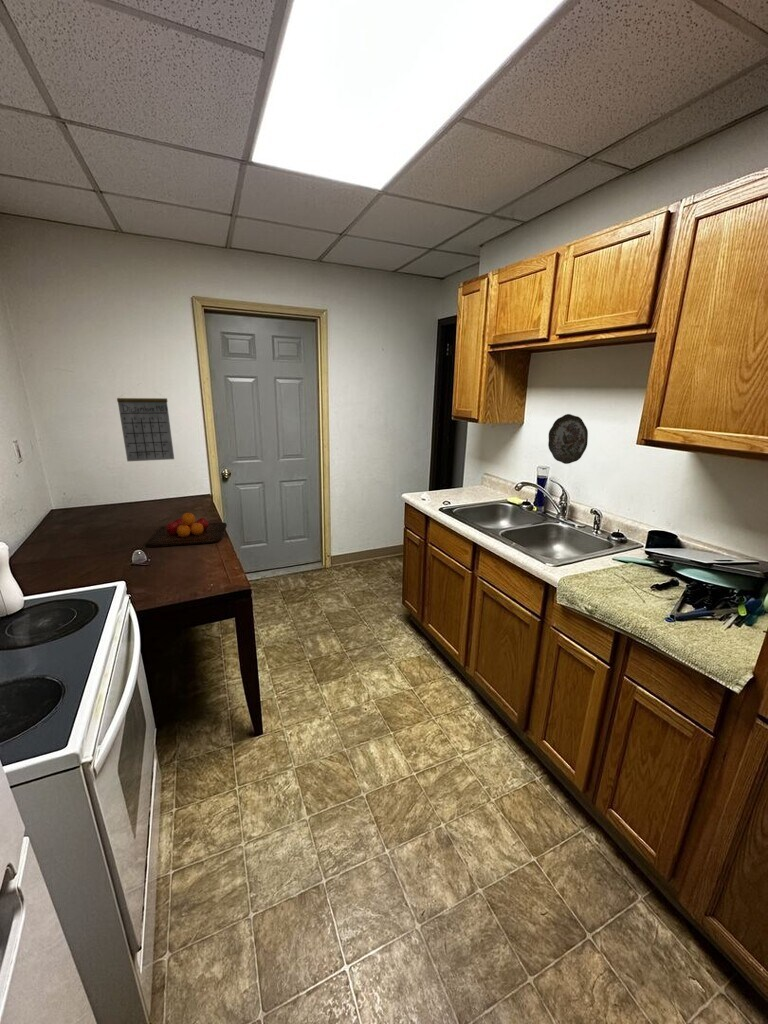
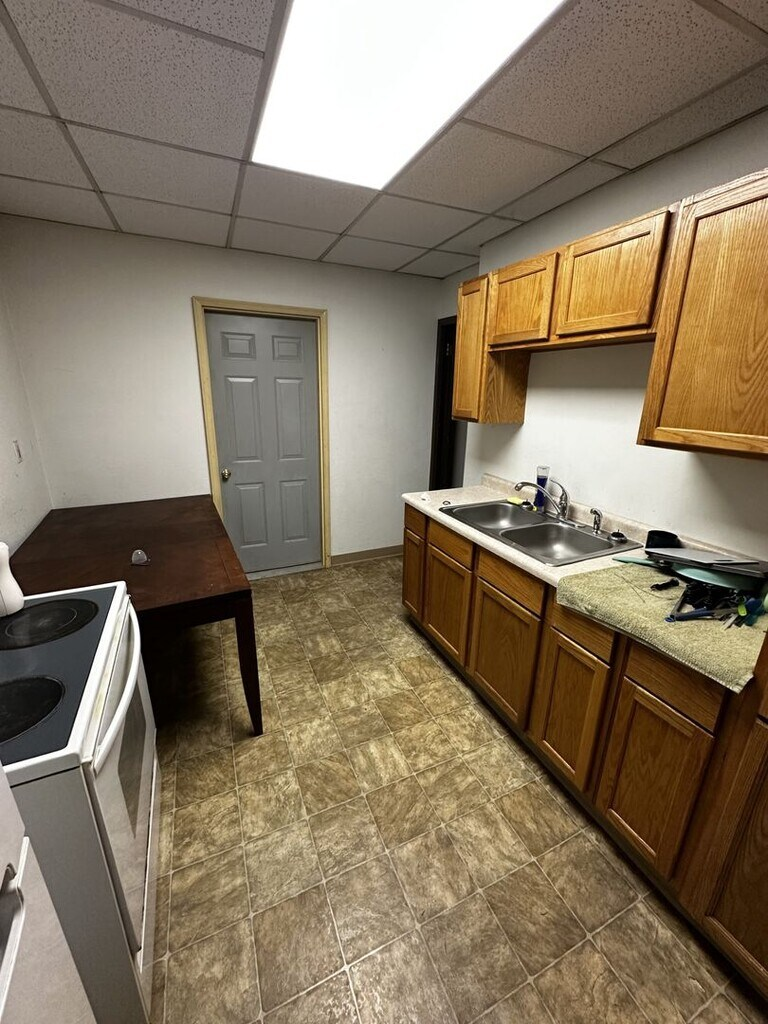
- decorative plate [547,413,589,465]
- chopping board [145,512,228,548]
- calendar [116,382,175,462]
